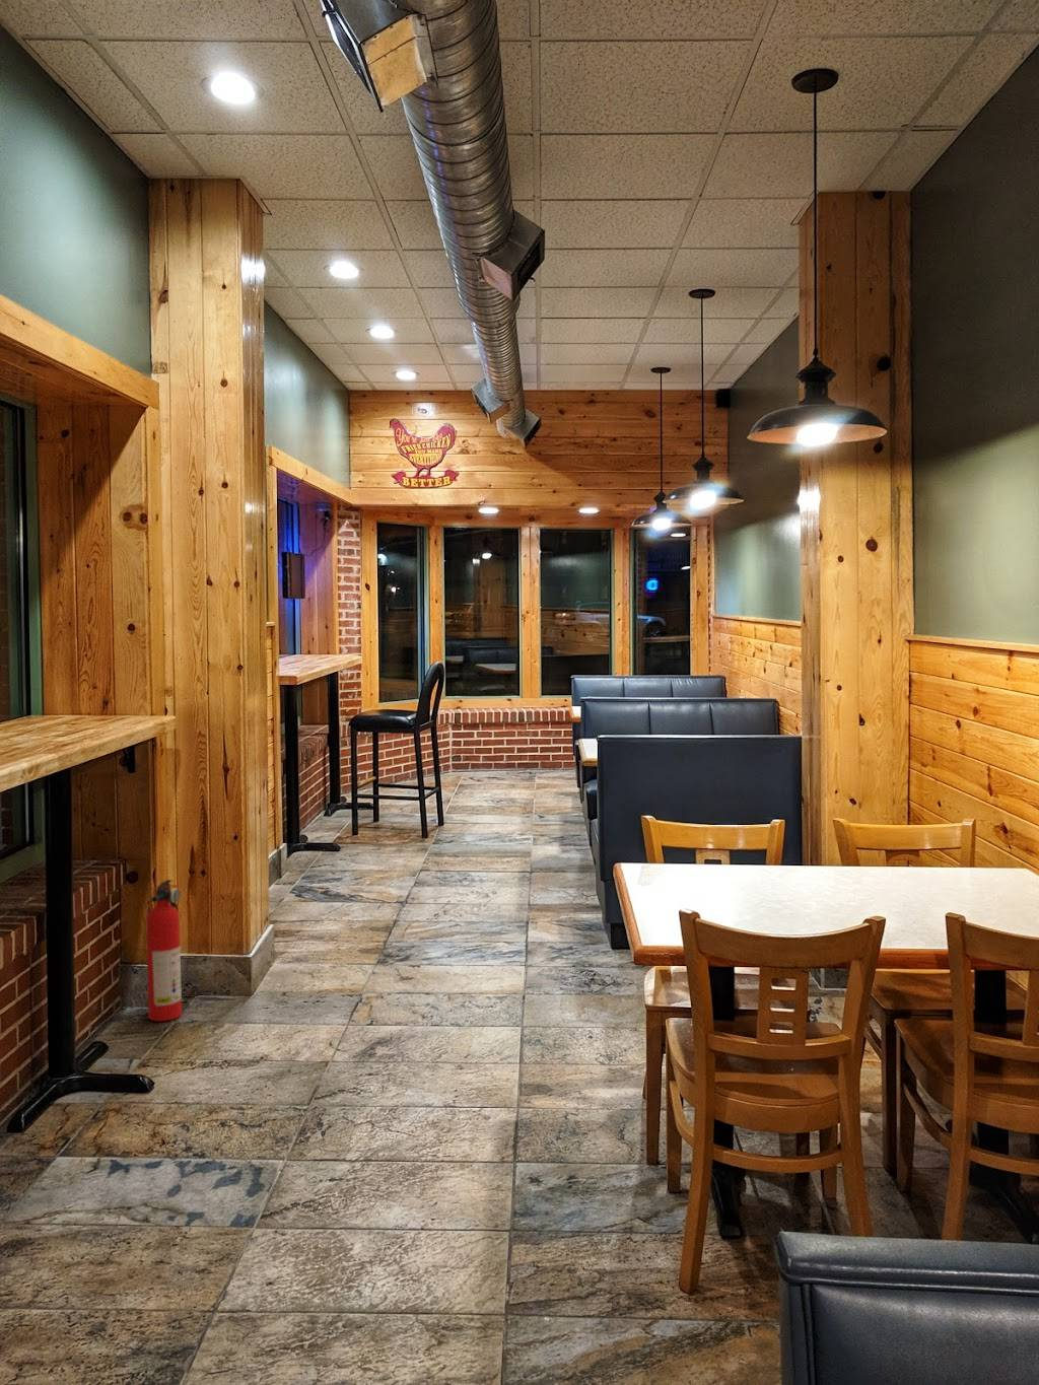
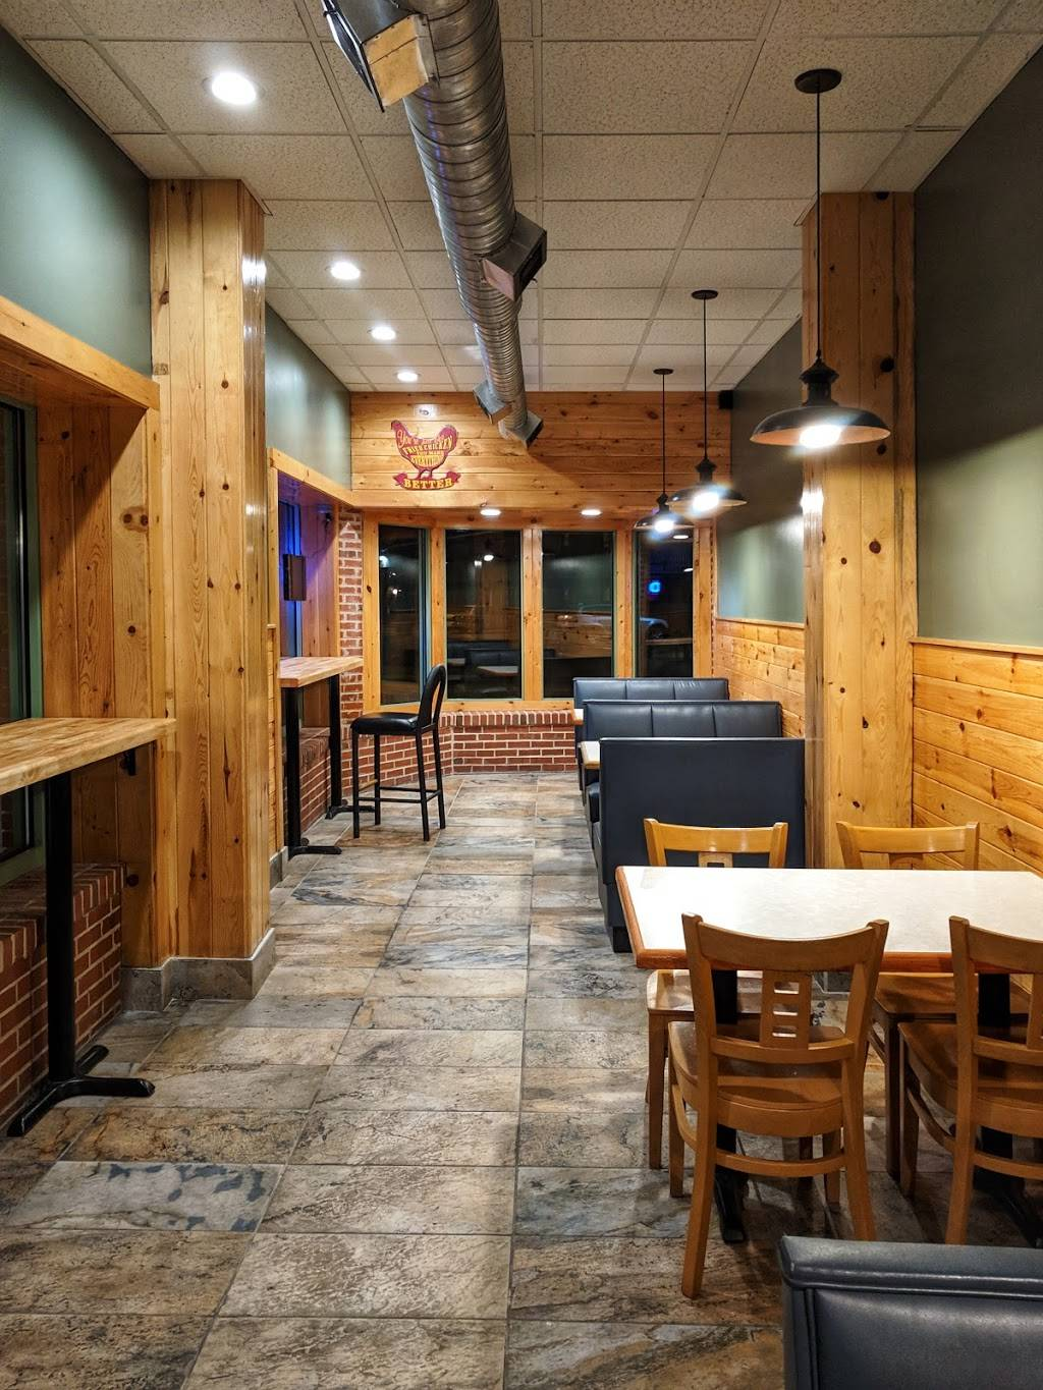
- fire extinguisher [145,879,182,1023]
